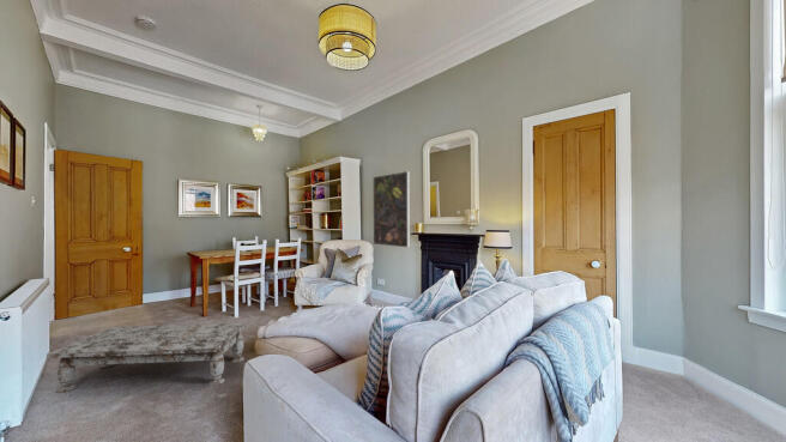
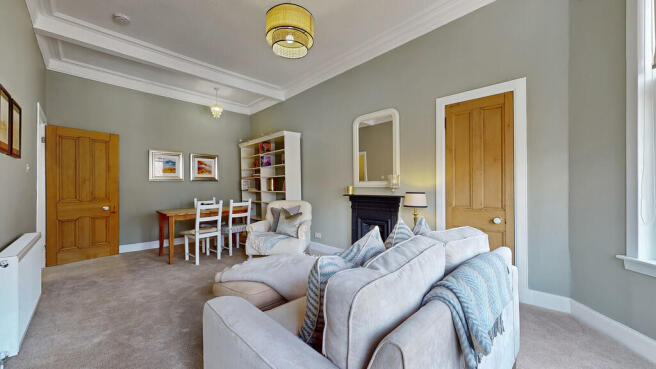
- coffee table [46,322,246,394]
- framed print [371,170,411,249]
